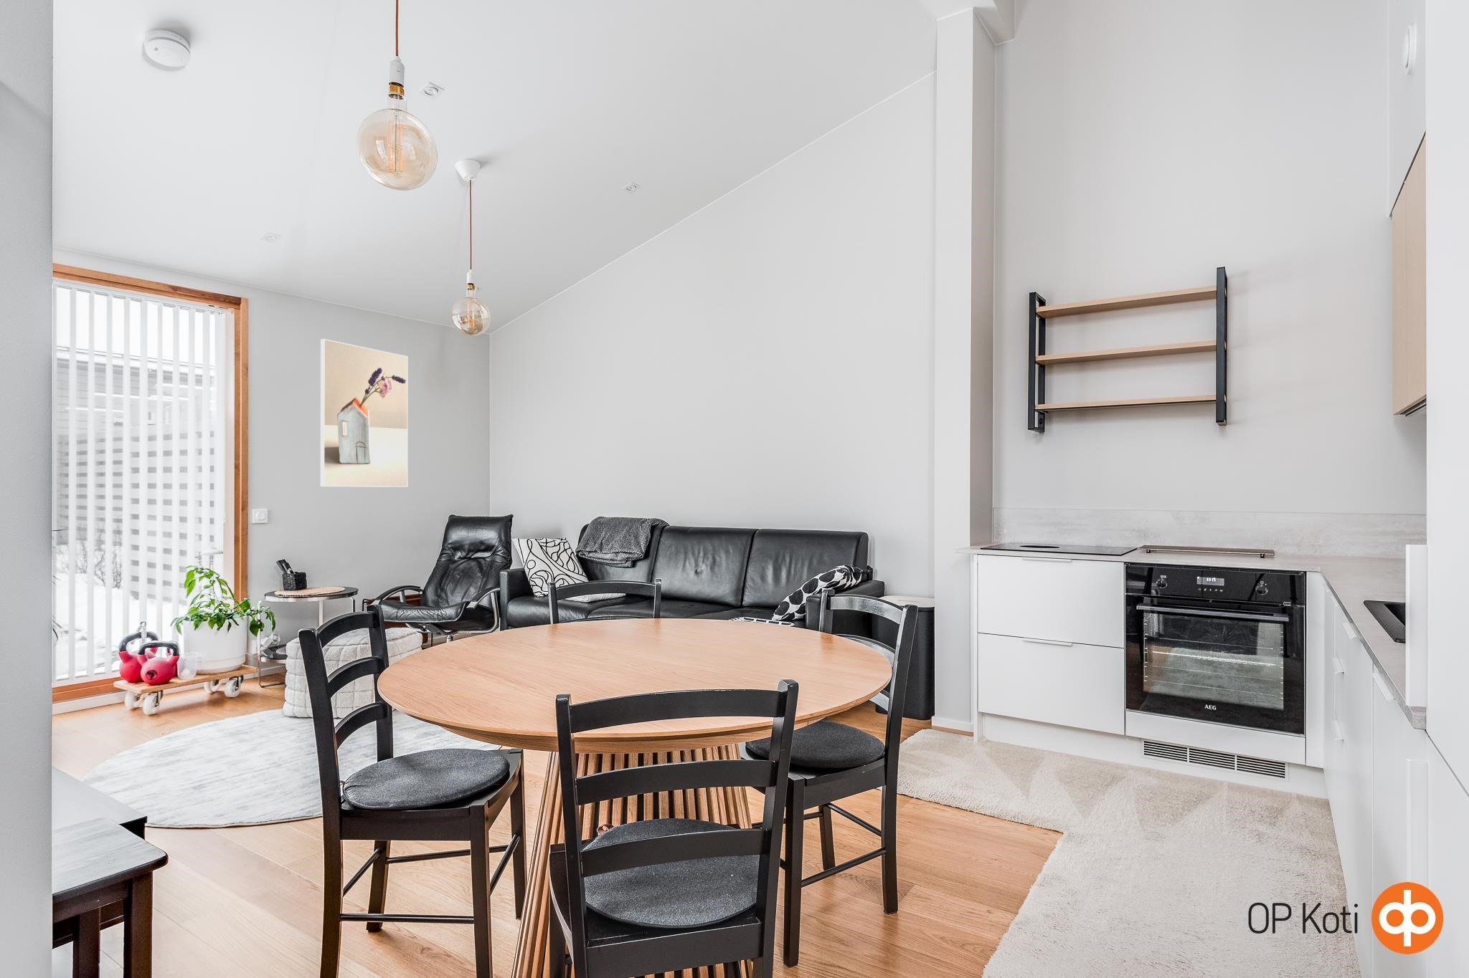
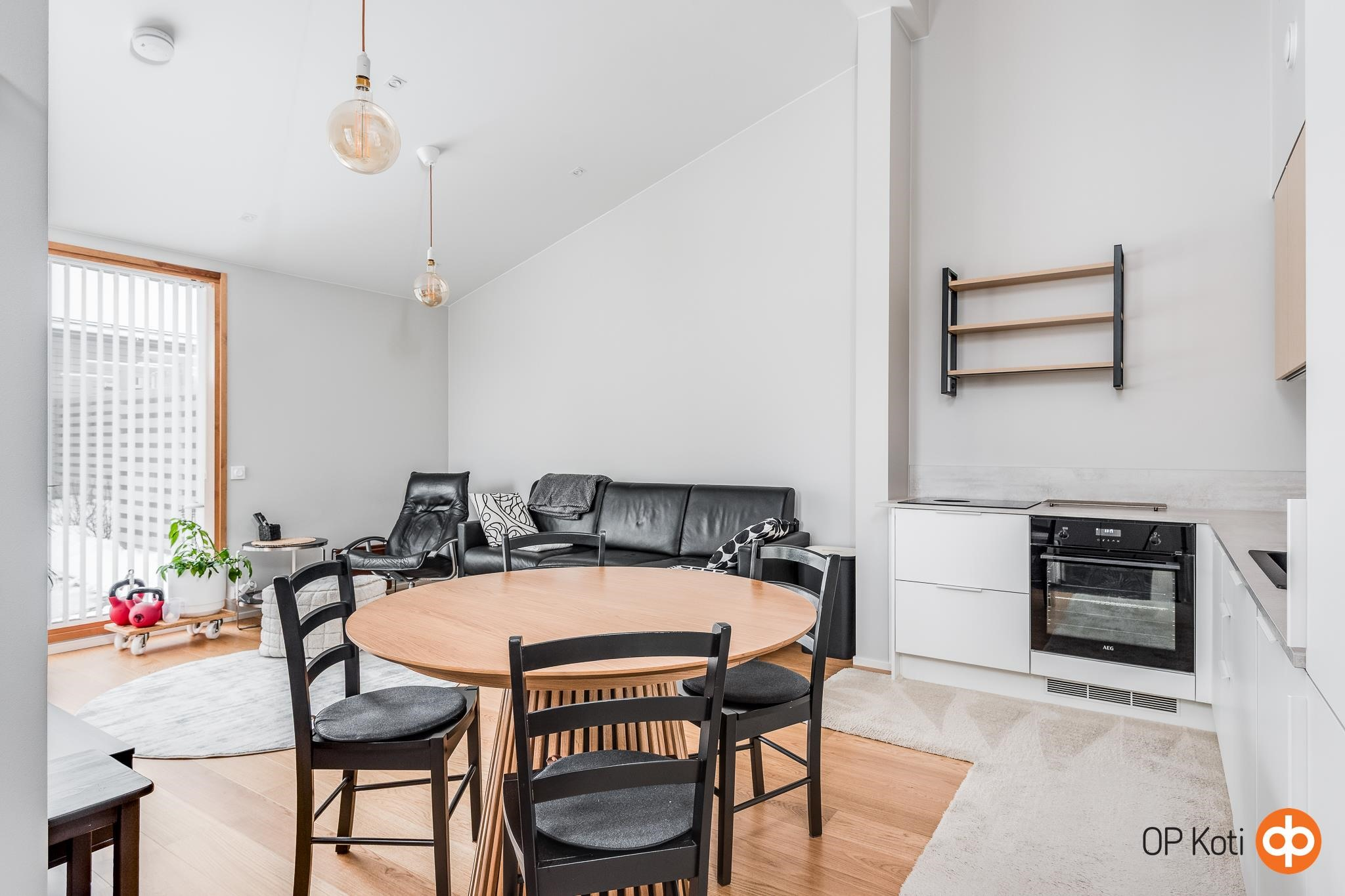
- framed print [320,338,408,488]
